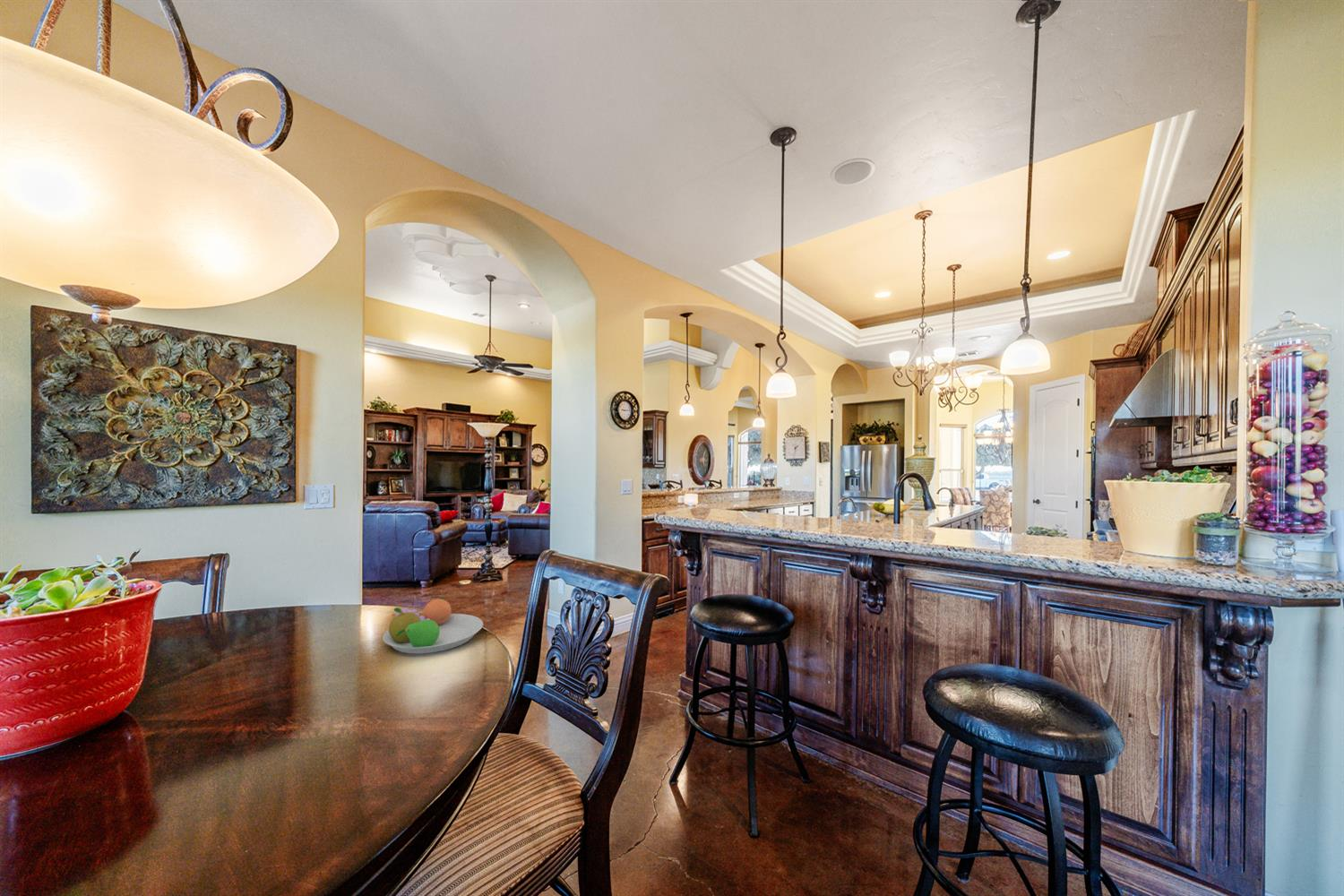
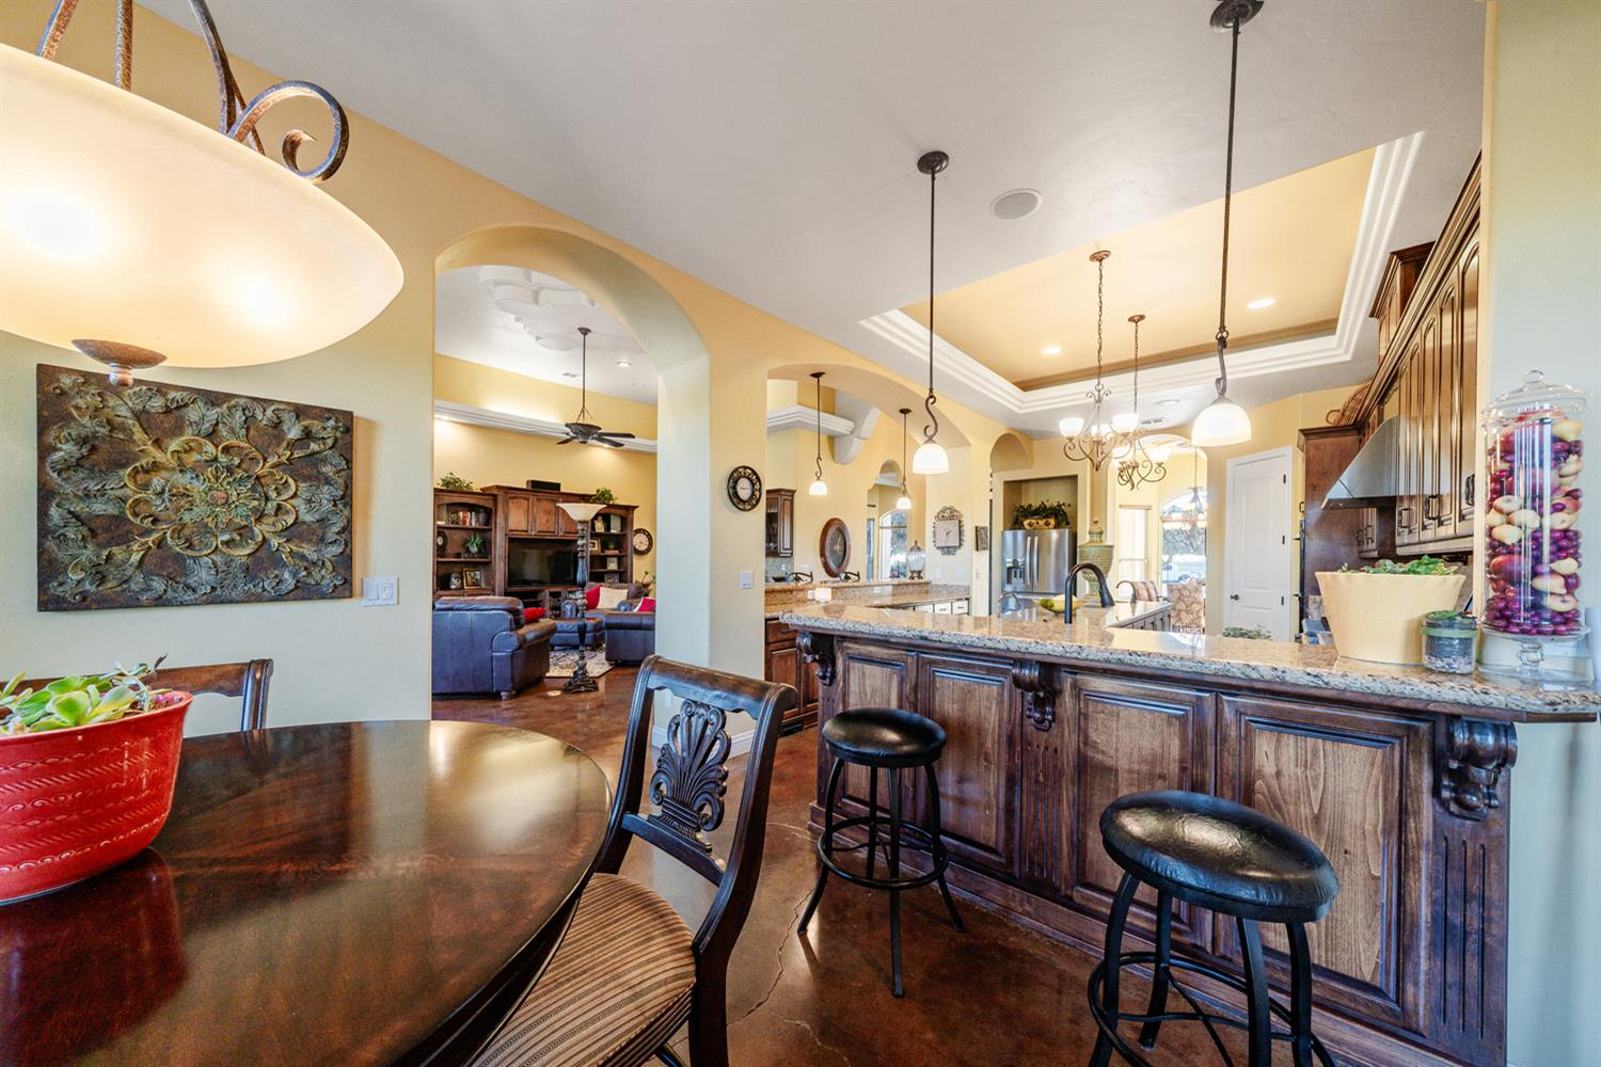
- fruit bowl [382,597,484,655]
